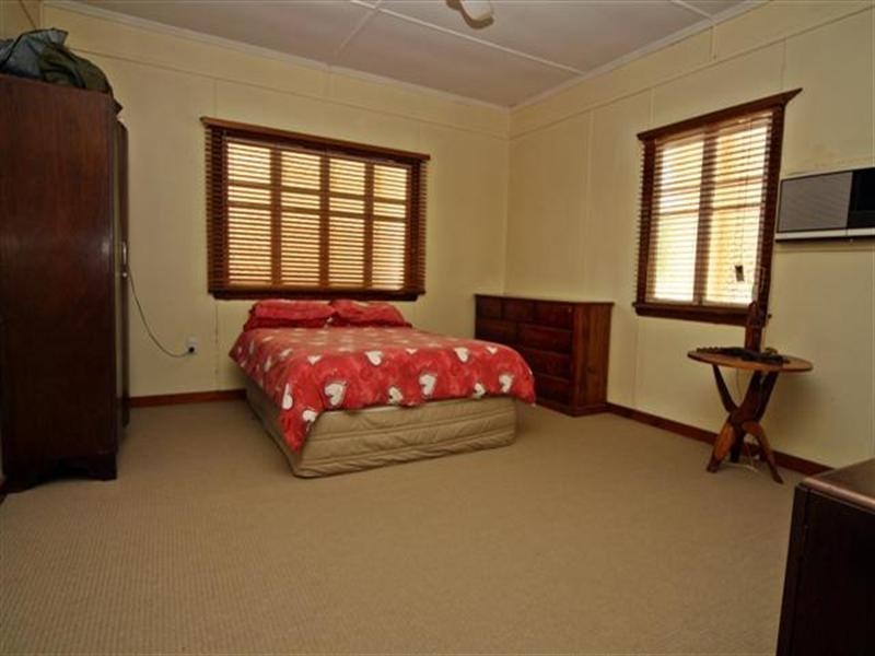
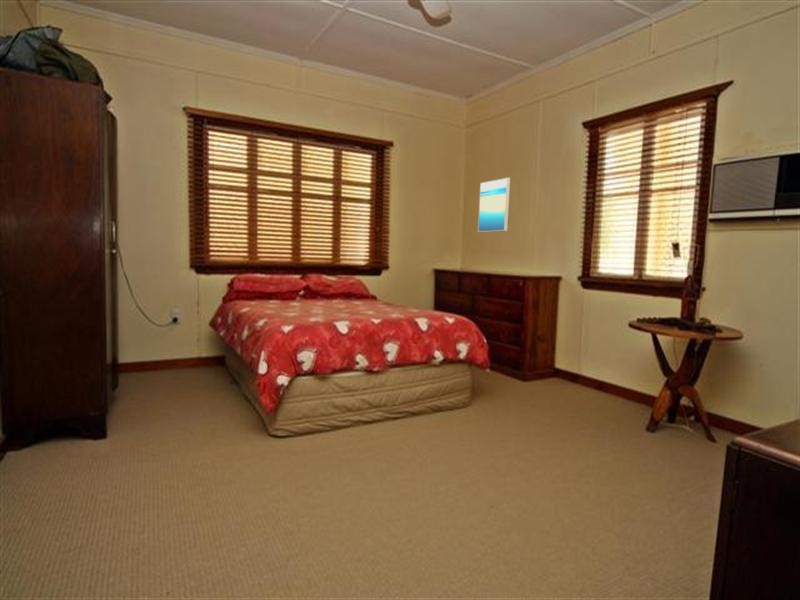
+ wall art [477,177,511,233]
